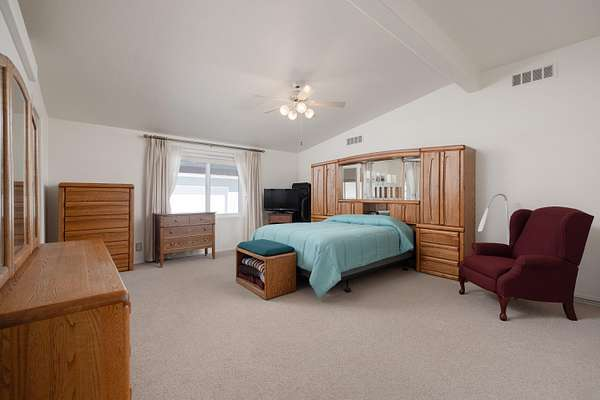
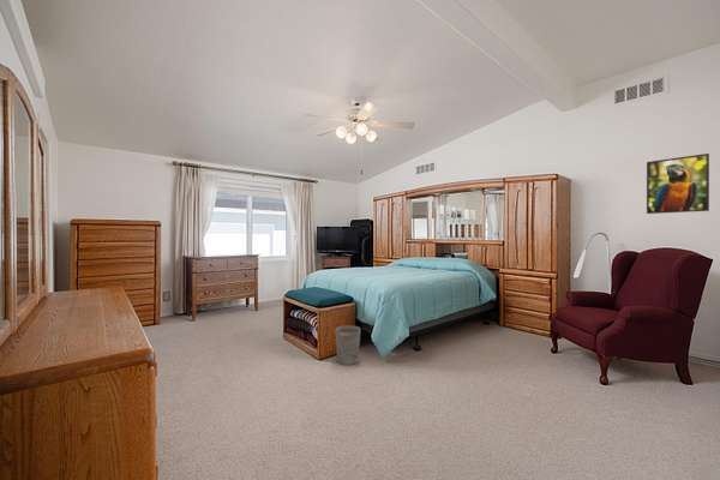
+ wastebasket [334,324,361,366]
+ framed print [646,152,710,215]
